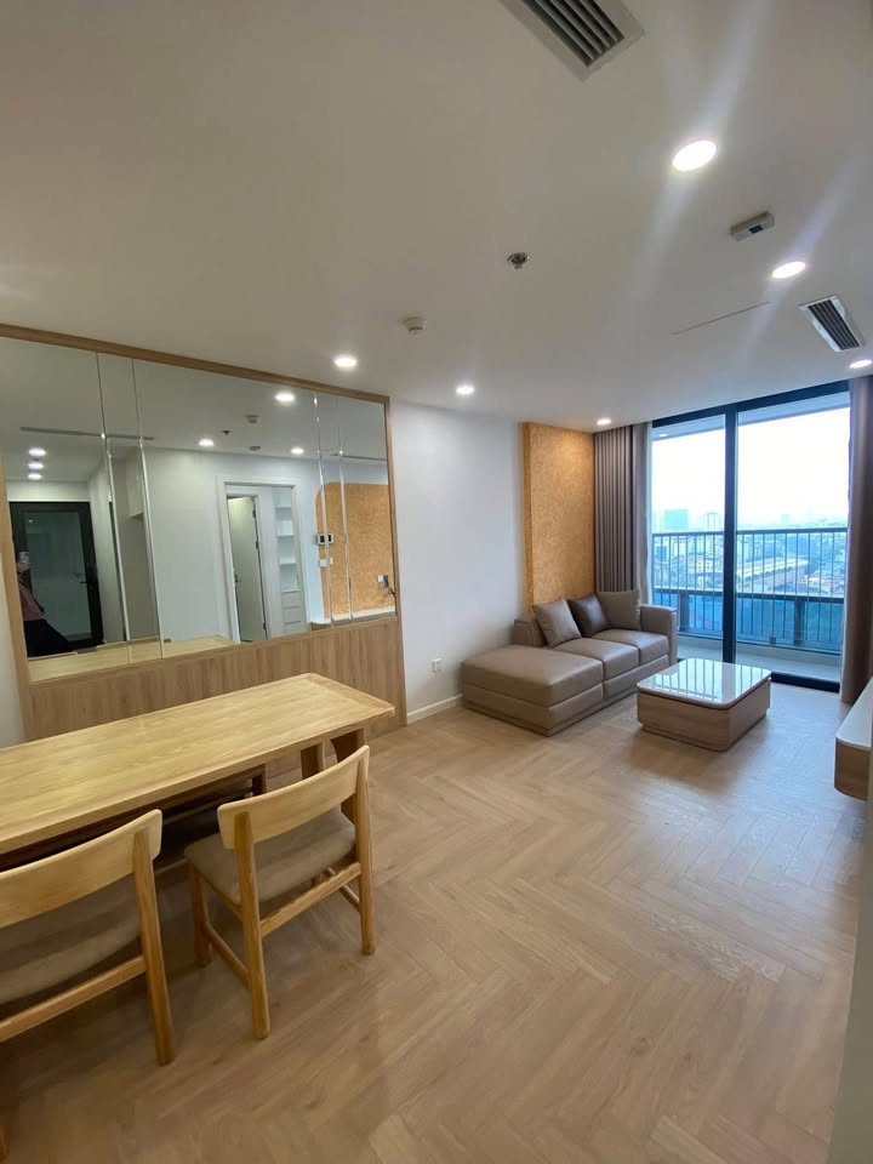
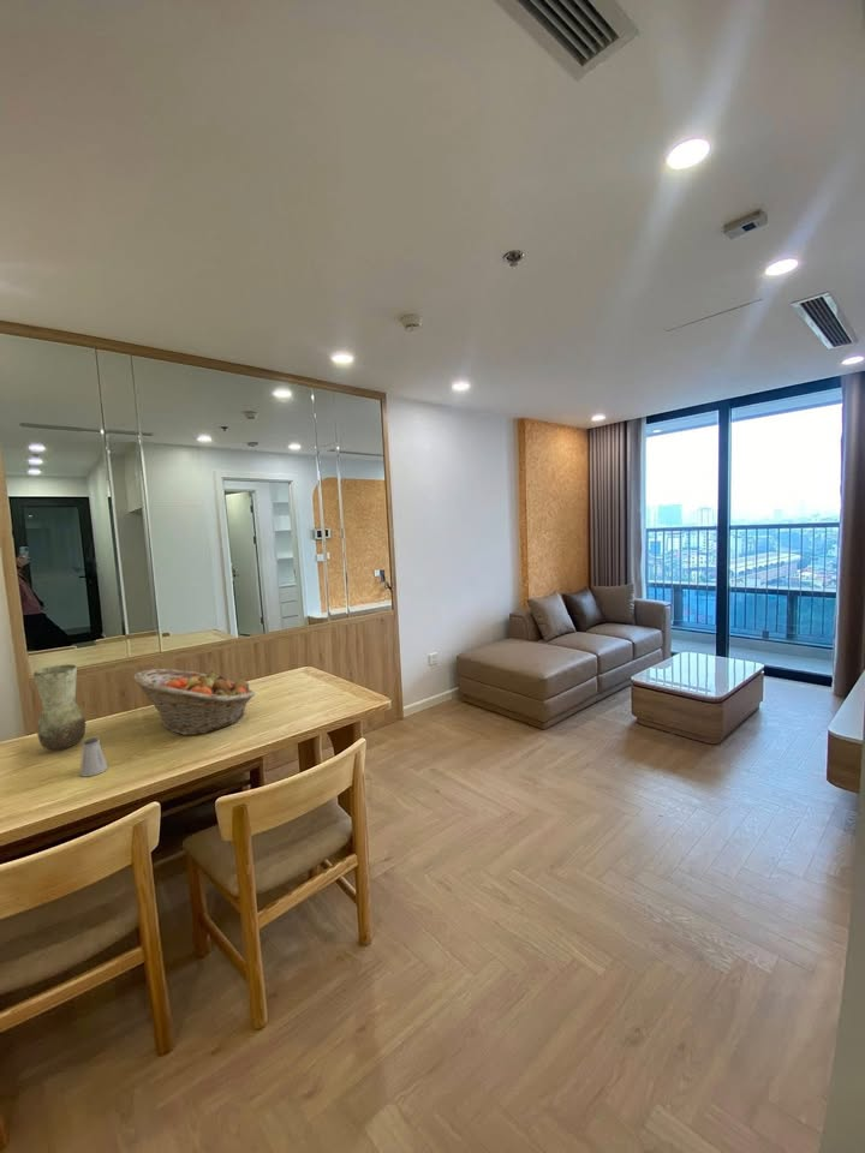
+ saltshaker [79,736,109,778]
+ vase [32,664,86,751]
+ fruit basket [132,668,256,736]
